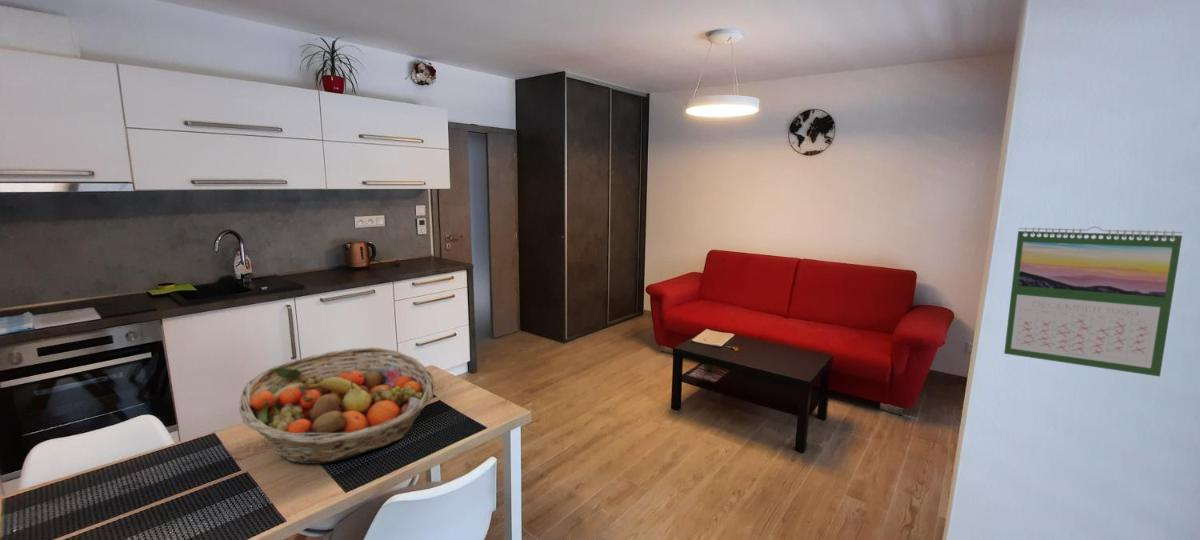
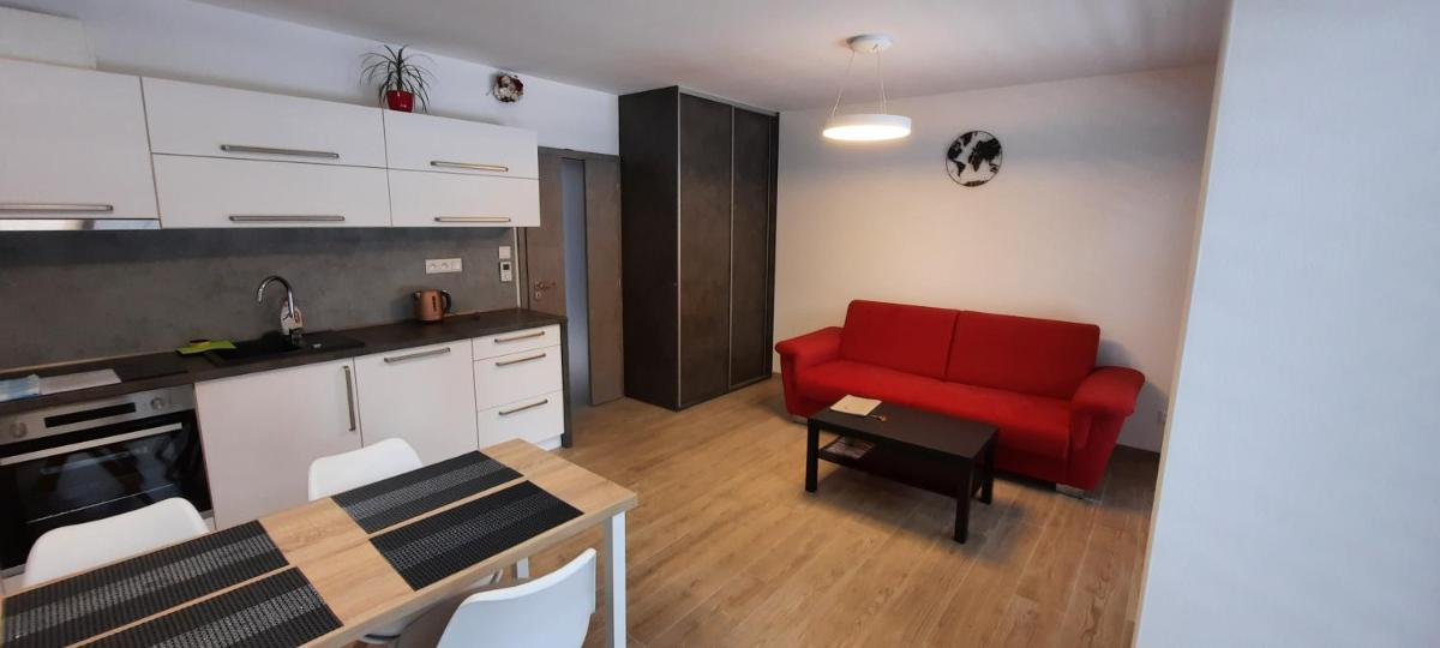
- fruit basket [238,346,436,465]
- calendar [1003,226,1184,378]
